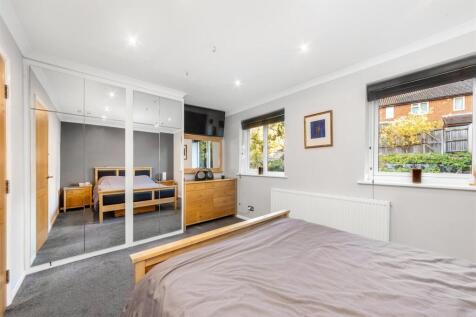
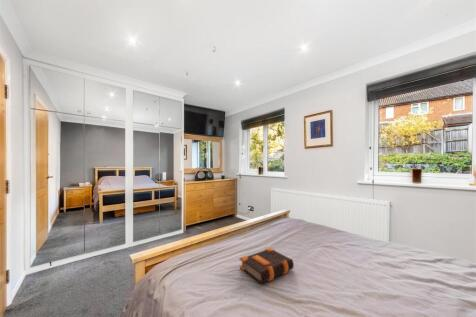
+ bible [239,247,295,284]
